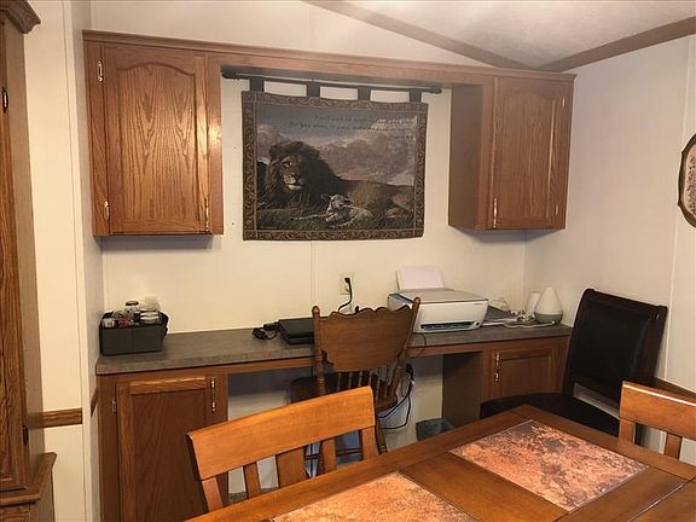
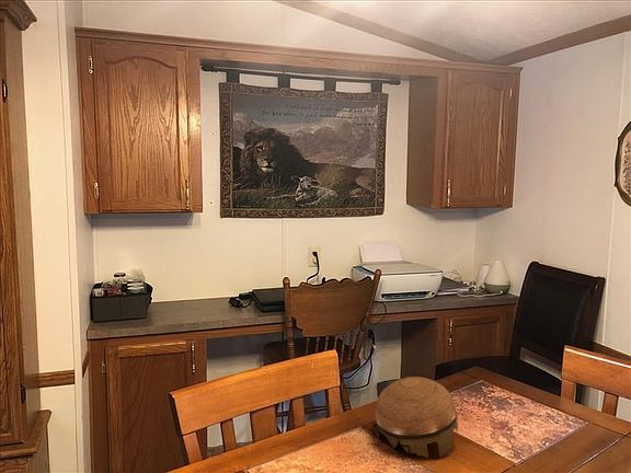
+ decorative bowl [371,376,459,459]
